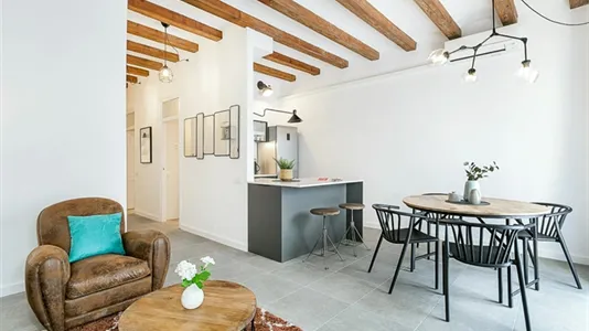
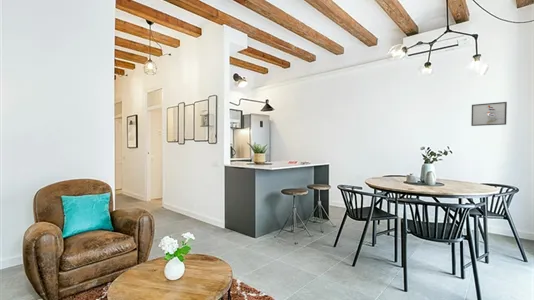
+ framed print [470,101,508,127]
